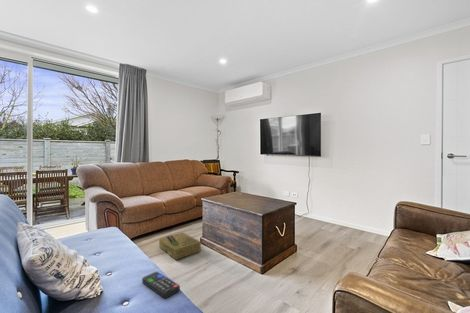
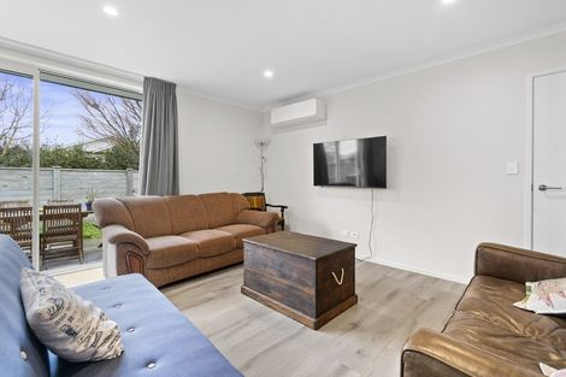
- cardboard box [158,231,202,260]
- remote control [141,271,181,299]
